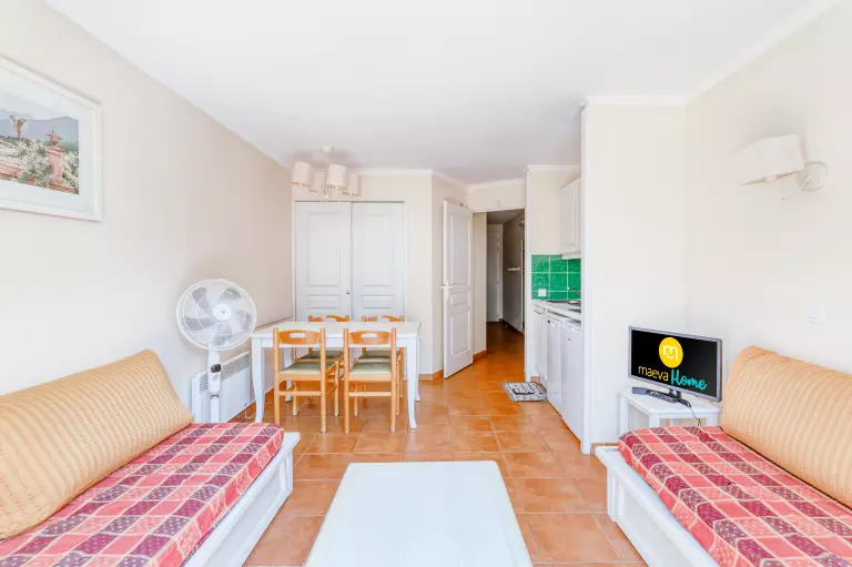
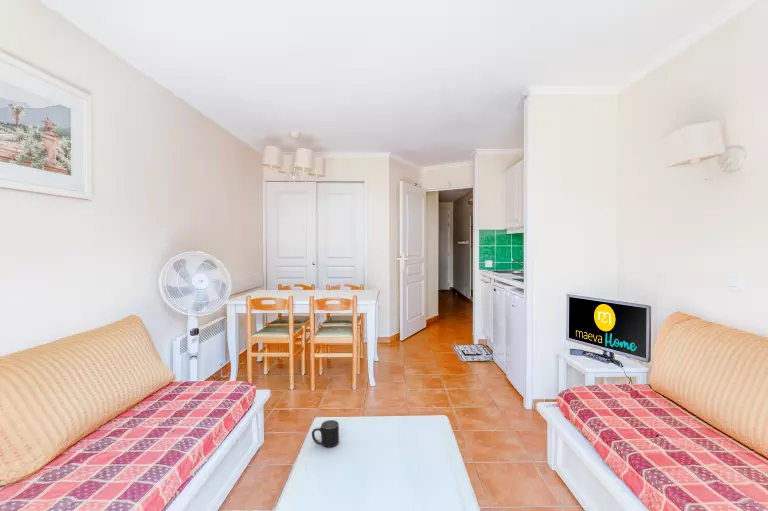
+ mug [311,419,340,448]
